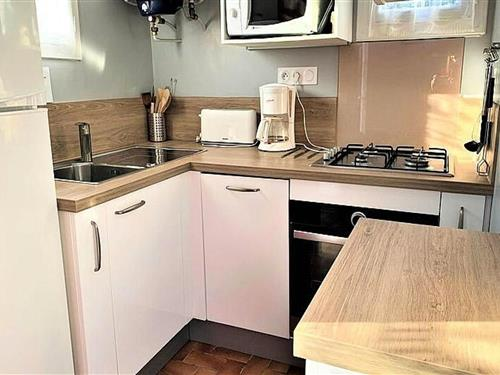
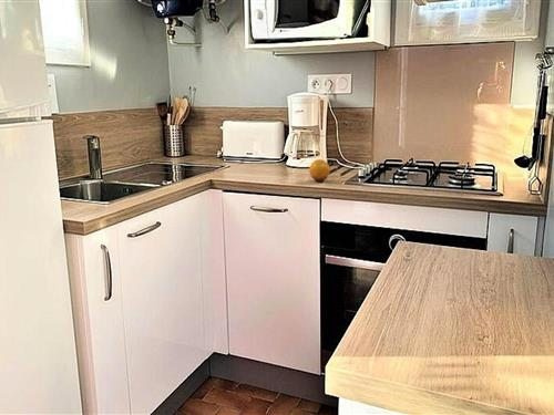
+ fruit [308,158,331,183]
